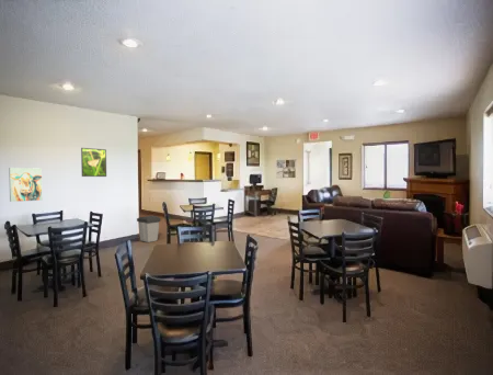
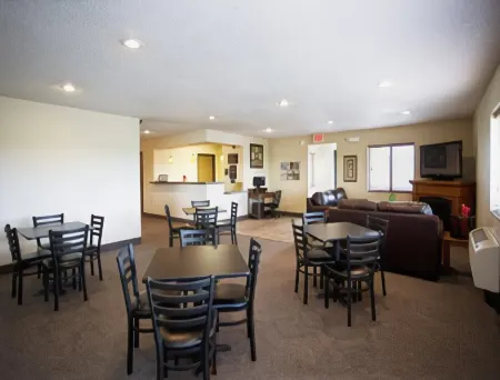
- wall art [8,167,44,203]
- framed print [80,147,107,178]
- trash can [136,215,162,243]
